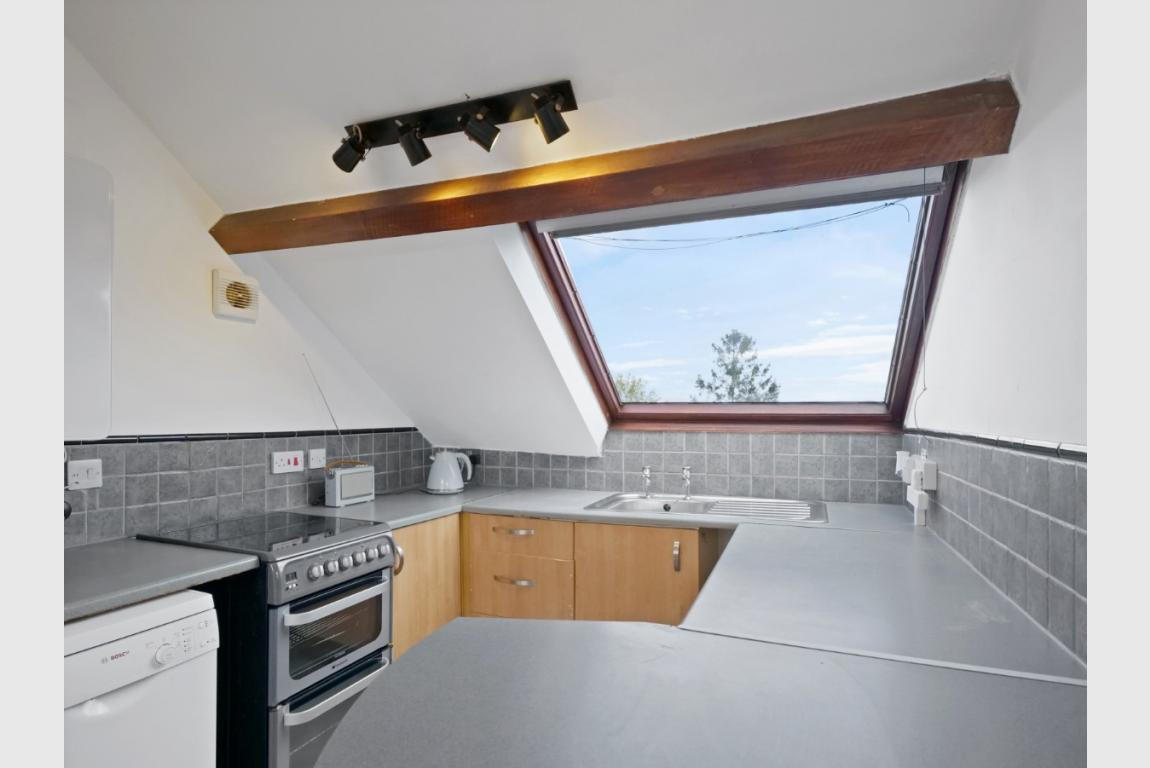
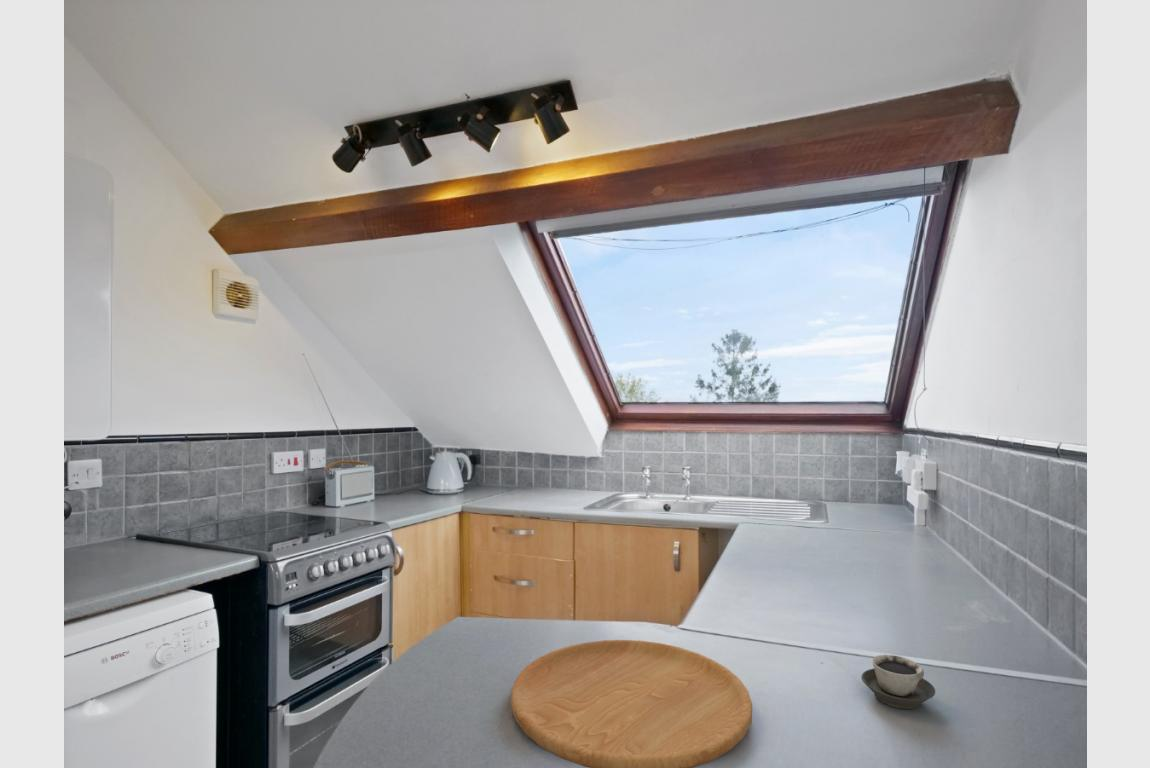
+ cup [860,654,936,710]
+ cutting board [510,639,753,768]
